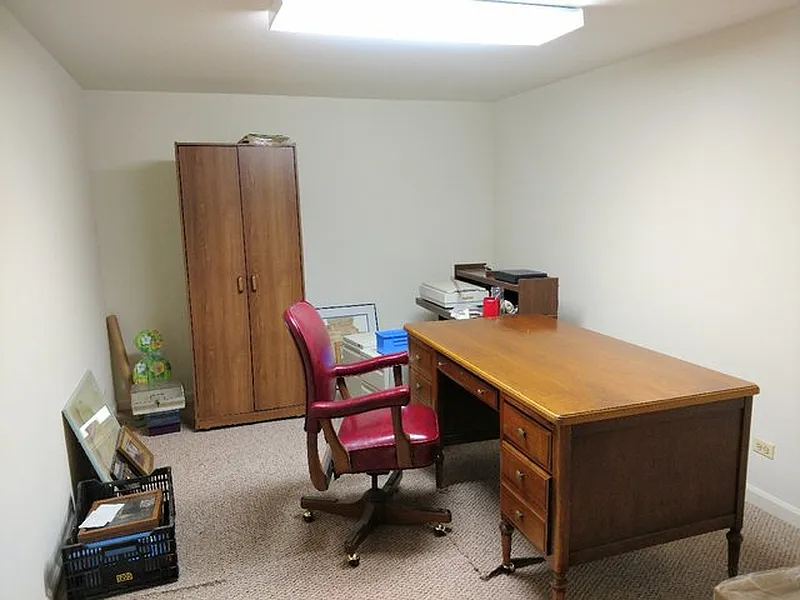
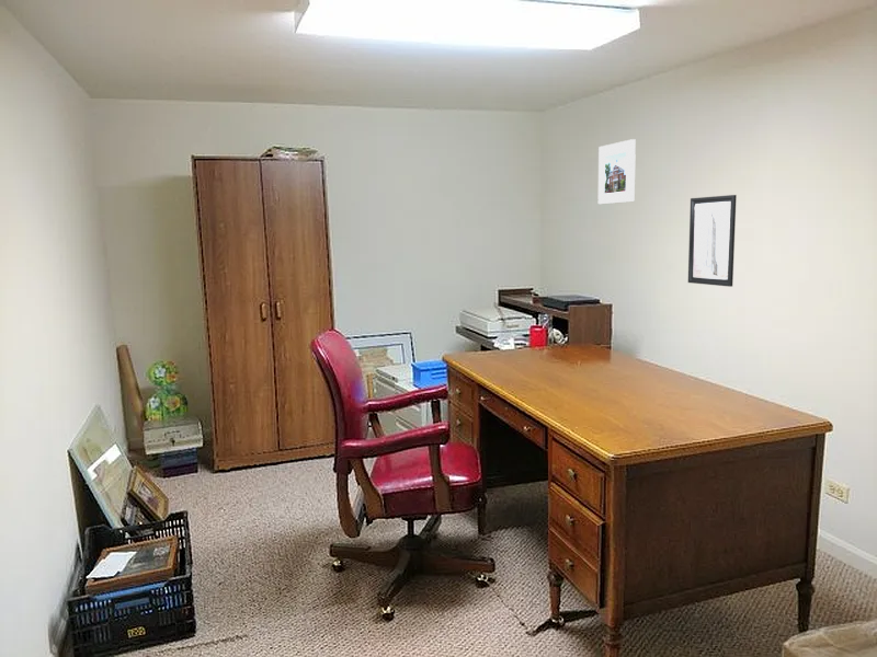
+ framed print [597,138,637,205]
+ wall art [687,194,738,288]
